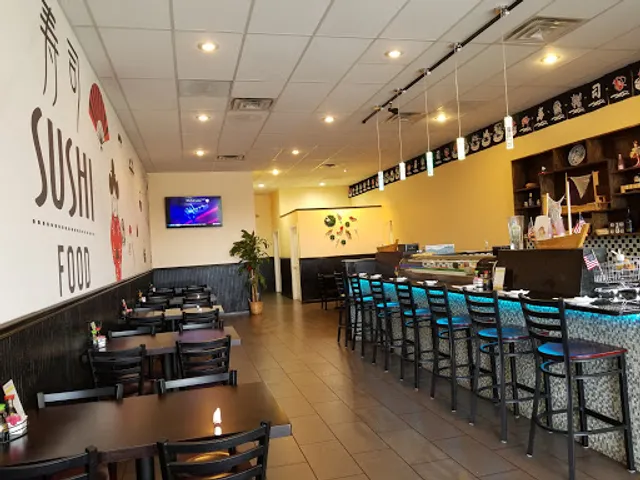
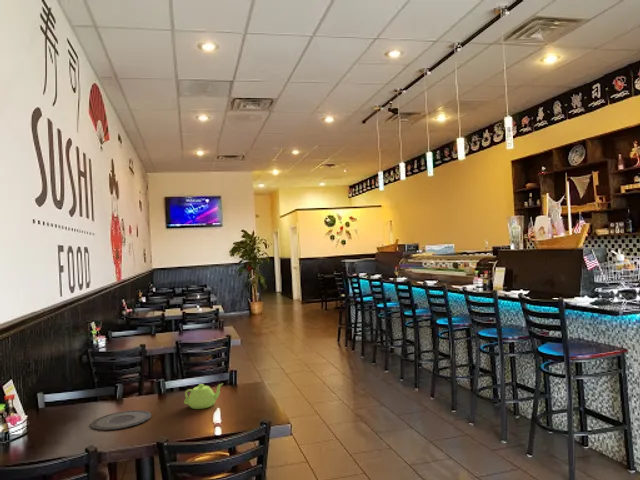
+ teapot [183,383,223,410]
+ plate [89,409,152,431]
